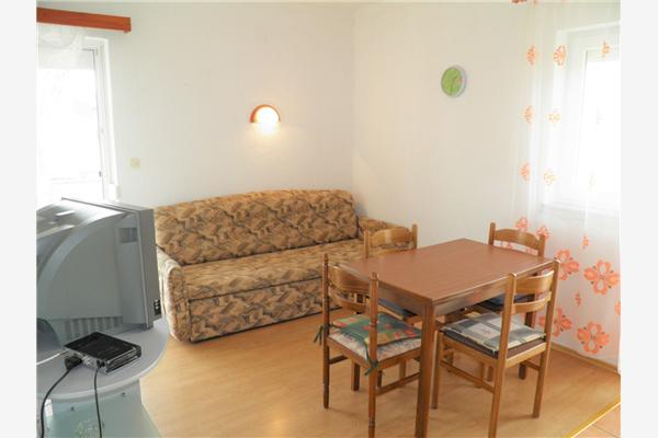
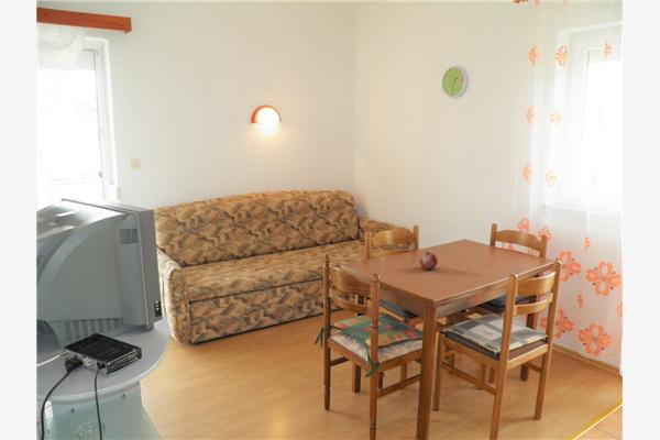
+ fruit [418,250,439,271]
